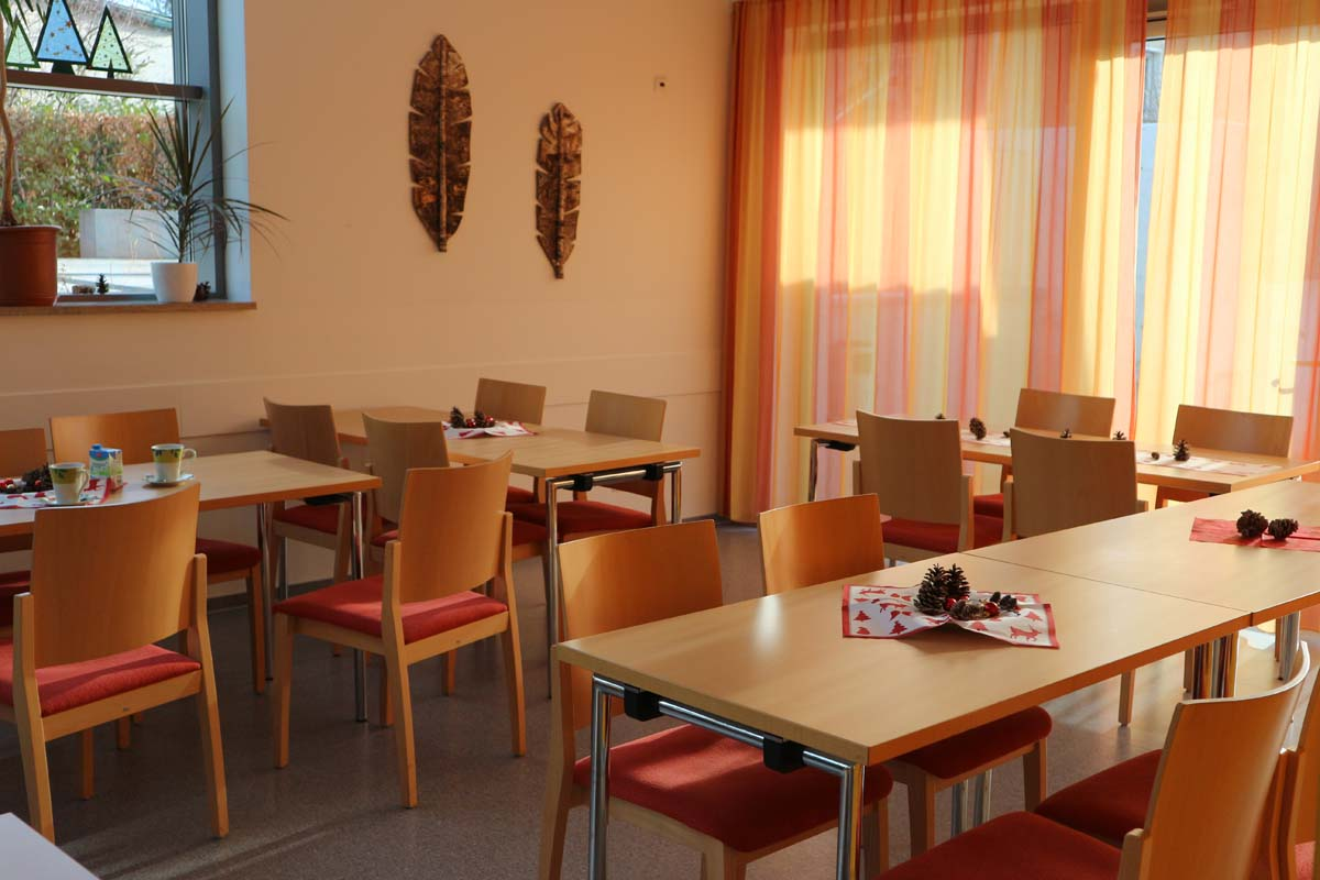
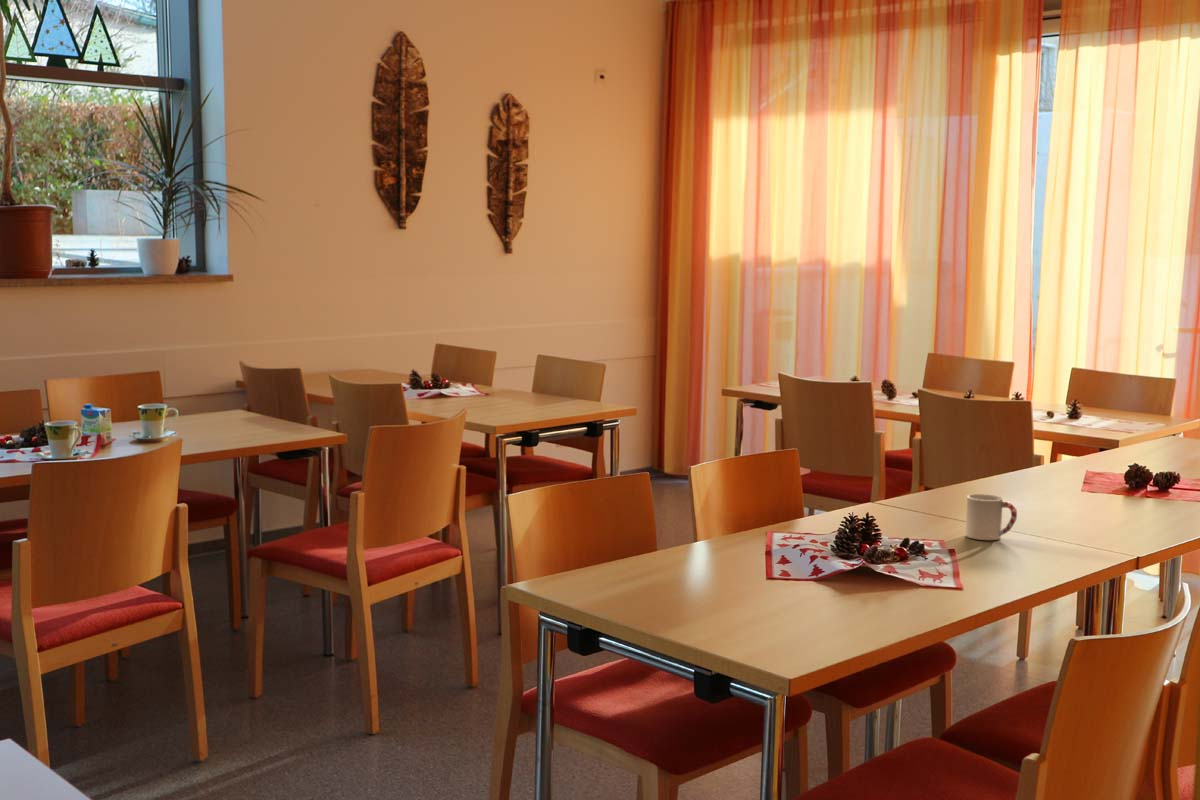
+ cup [964,493,1018,541]
